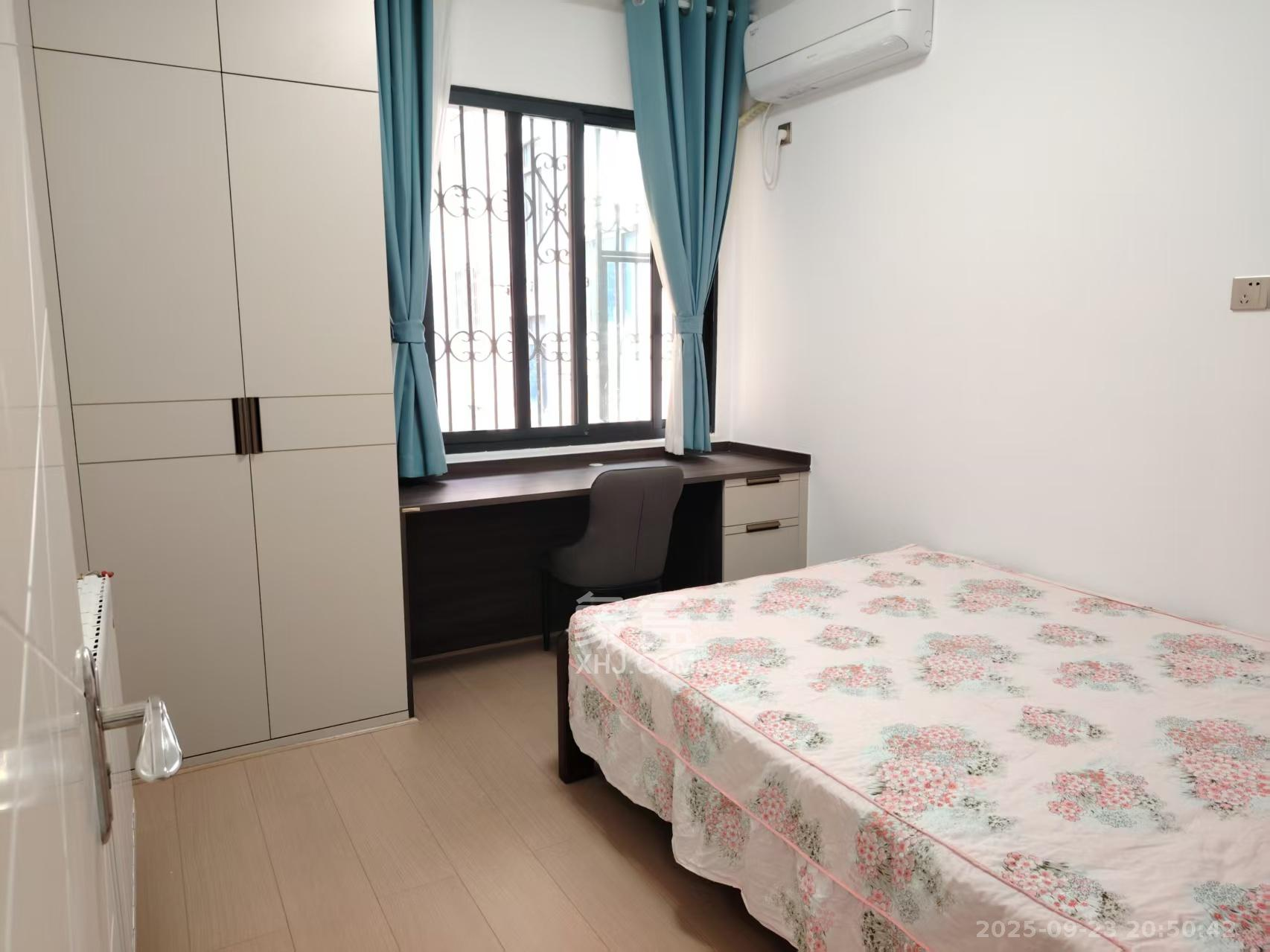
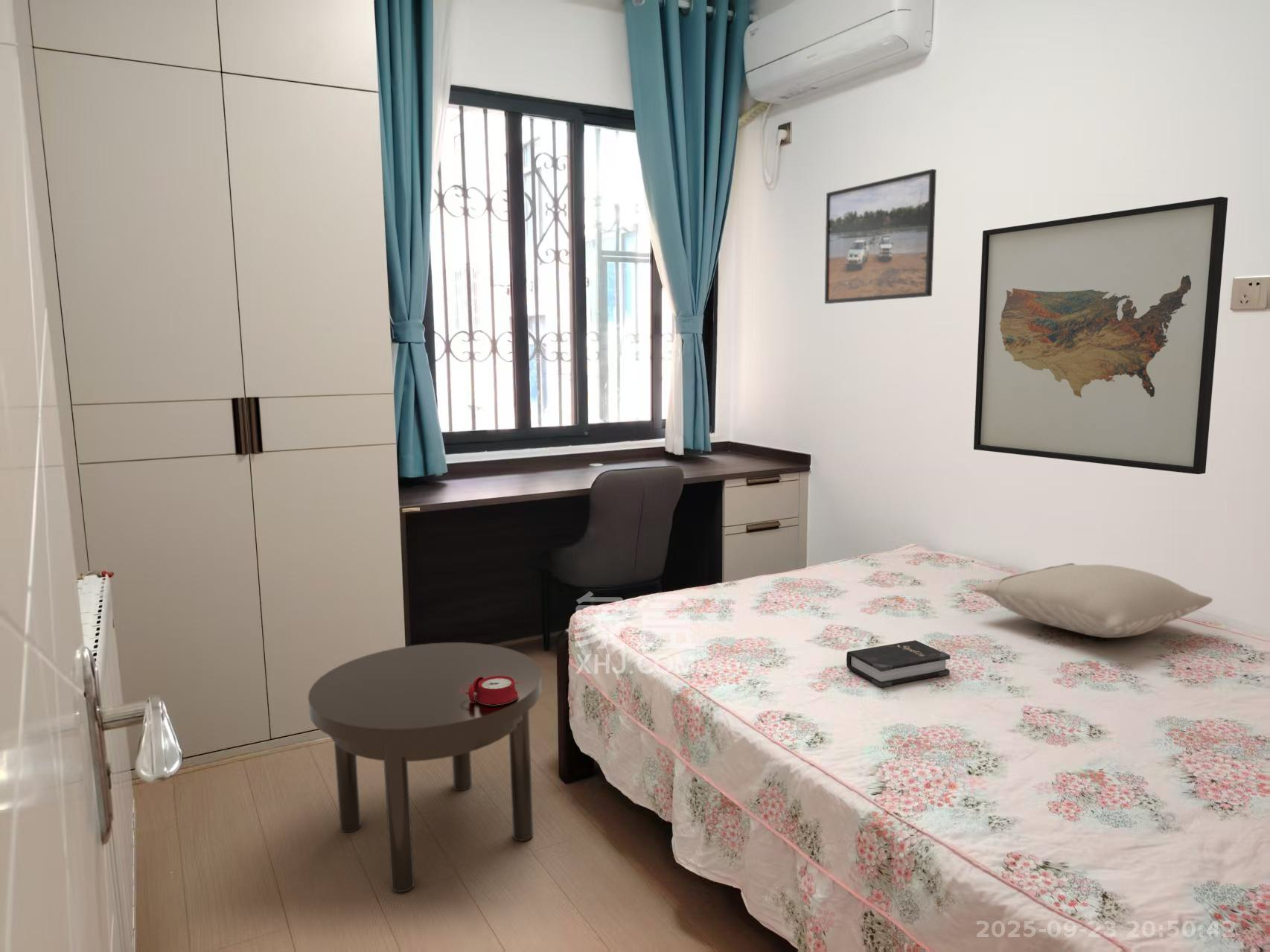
+ pillow [973,563,1213,639]
+ hardback book [846,639,951,688]
+ wall art [973,196,1228,475]
+ alarm clock [460,676,523,705]
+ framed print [824,168,937,304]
+ side table [307,642,543,893]
